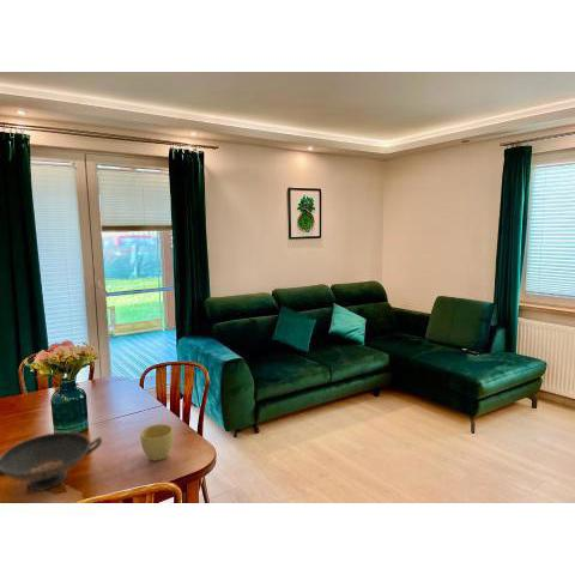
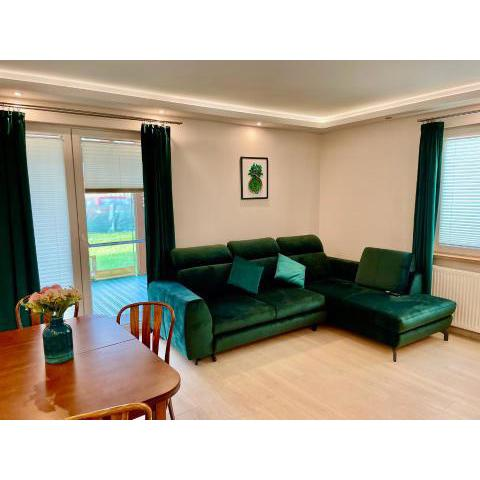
- decorative bowl [0,431,103,491]
- cup [139,423,174,461]
